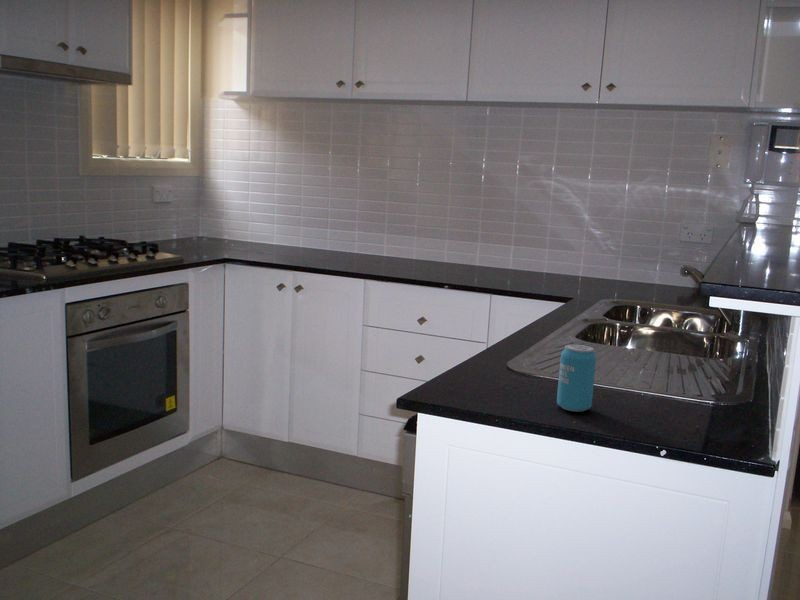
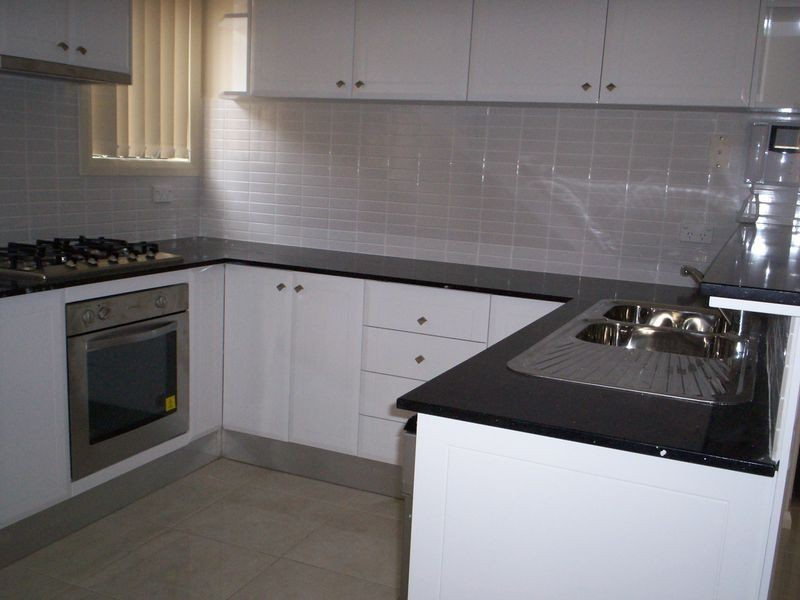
- beverage can [556,343,597,412]
